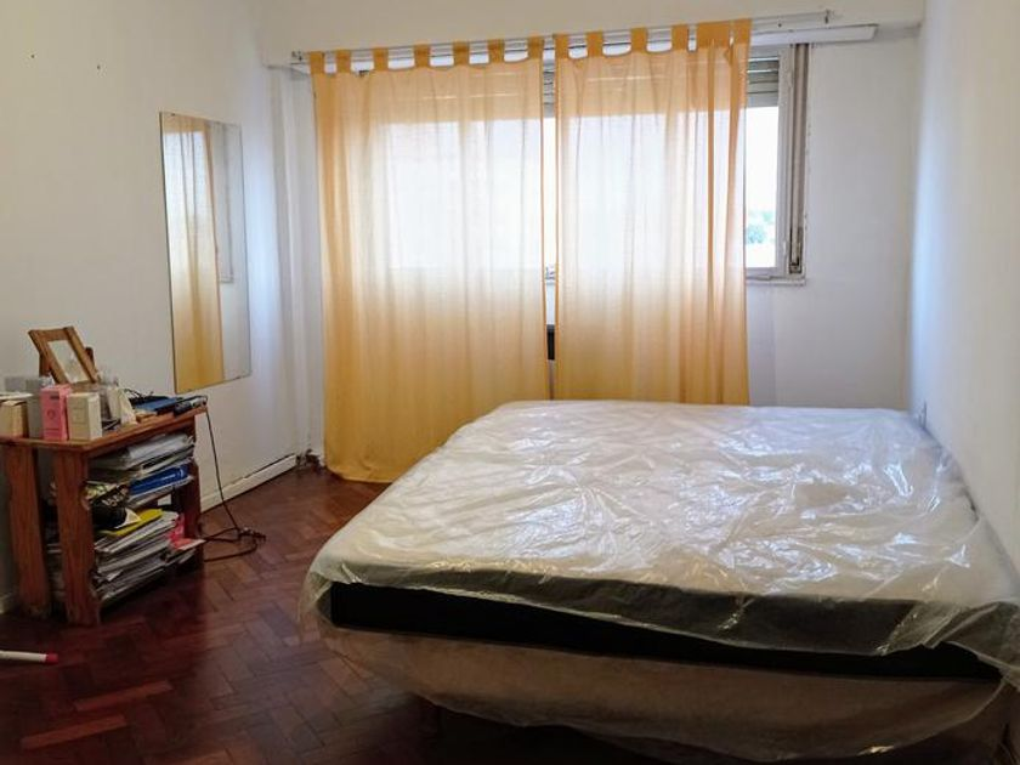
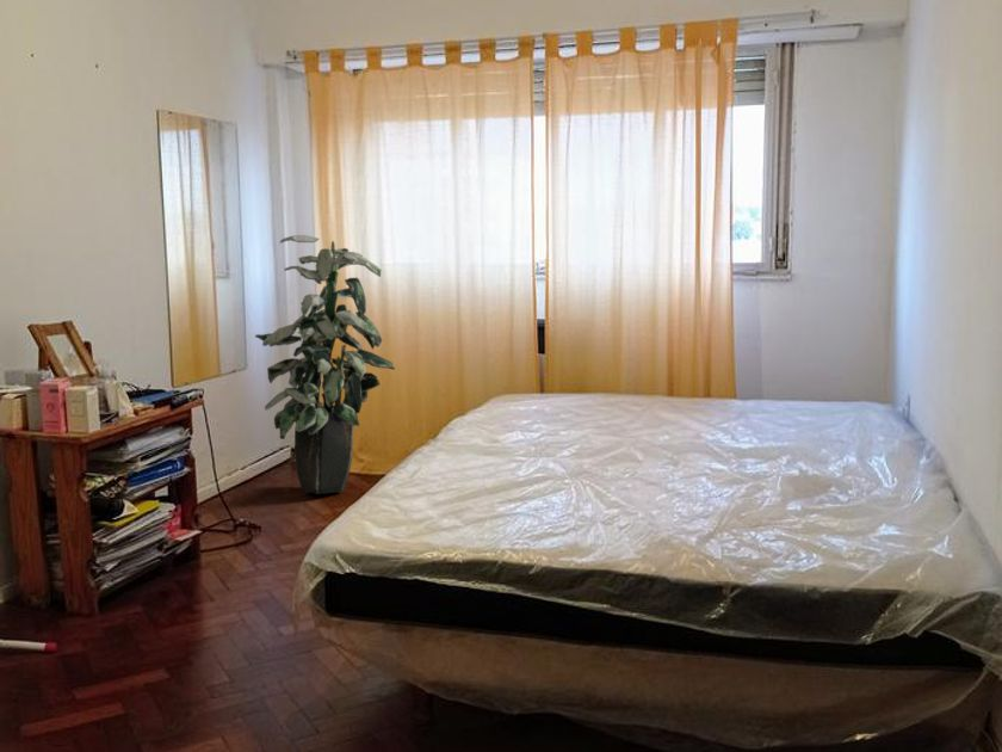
+ indoor plant [254,234,396,495]
